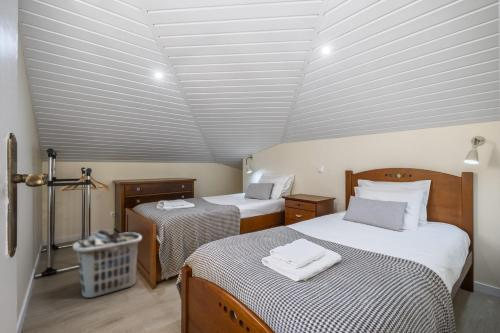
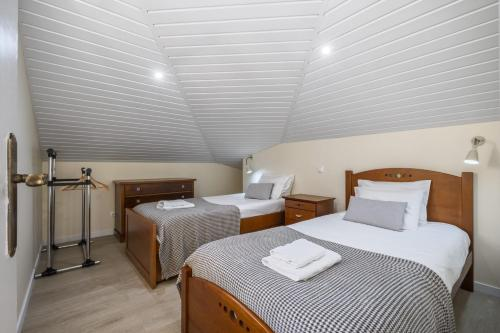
- clothes hamper [72,229,143,299]
